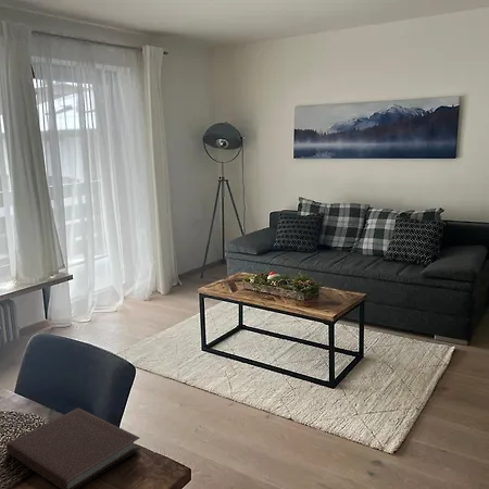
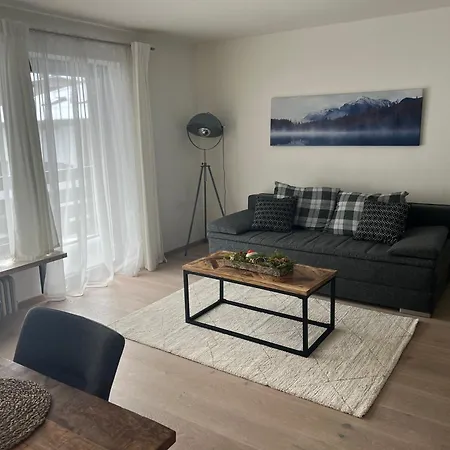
- notebook [5,406,141,489]
